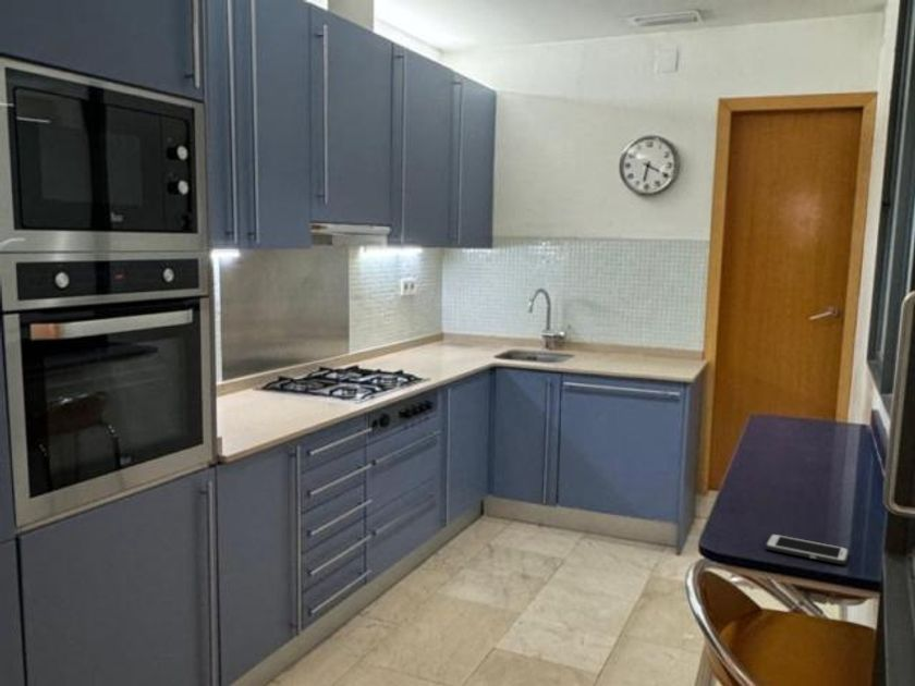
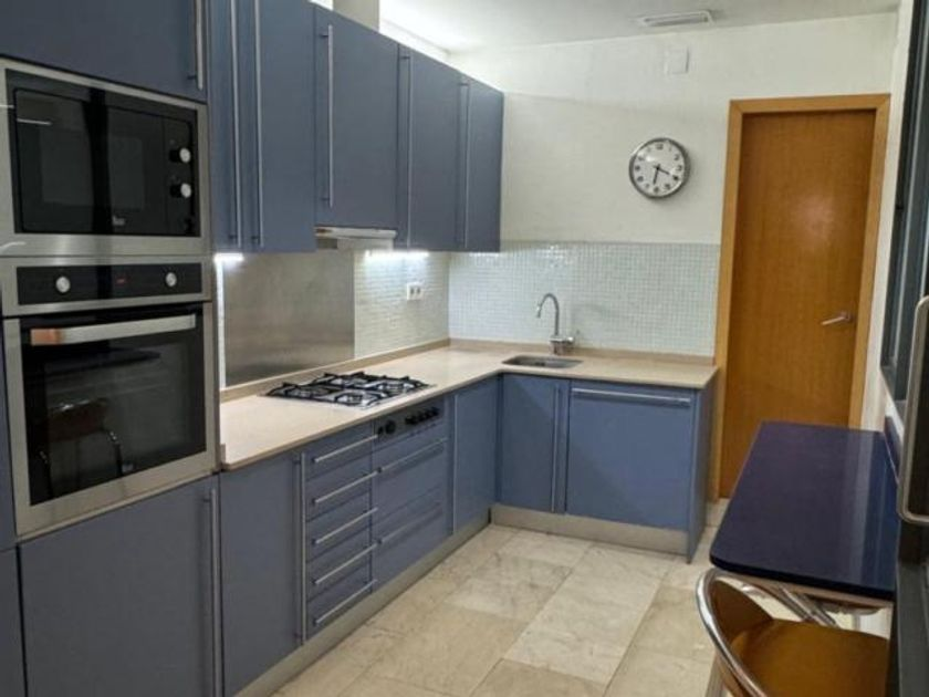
- cell phone [765,532,850,565]
